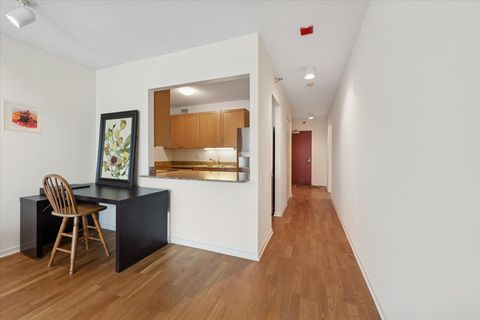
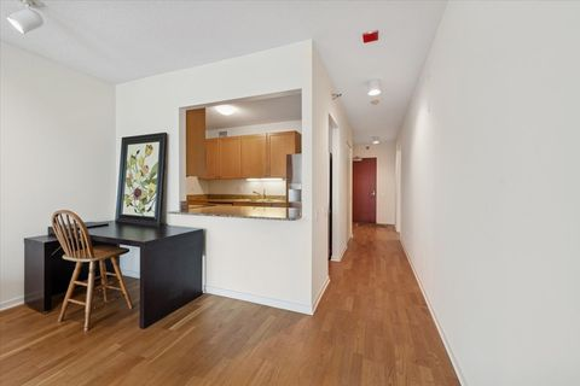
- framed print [3,99,44,135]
